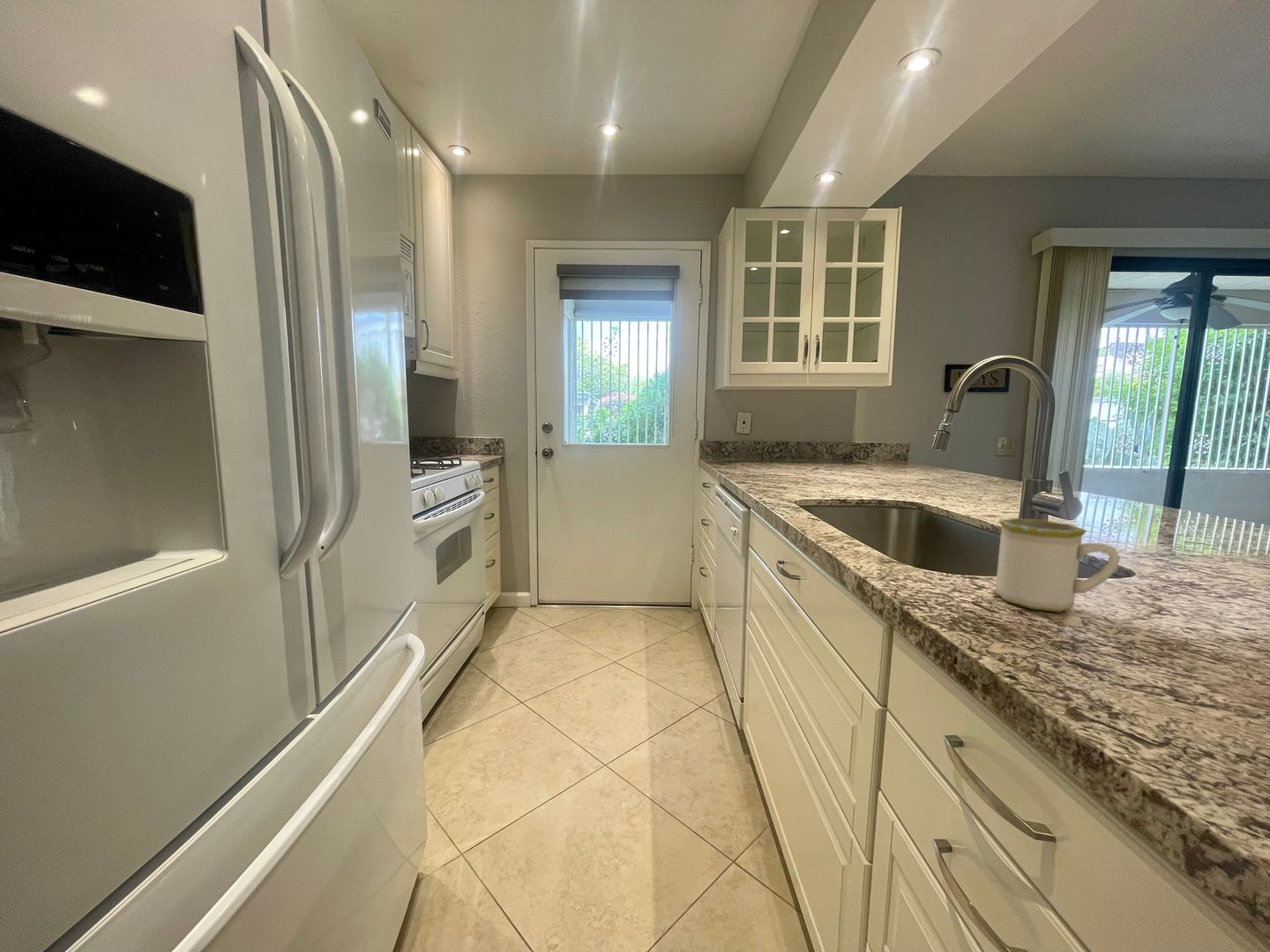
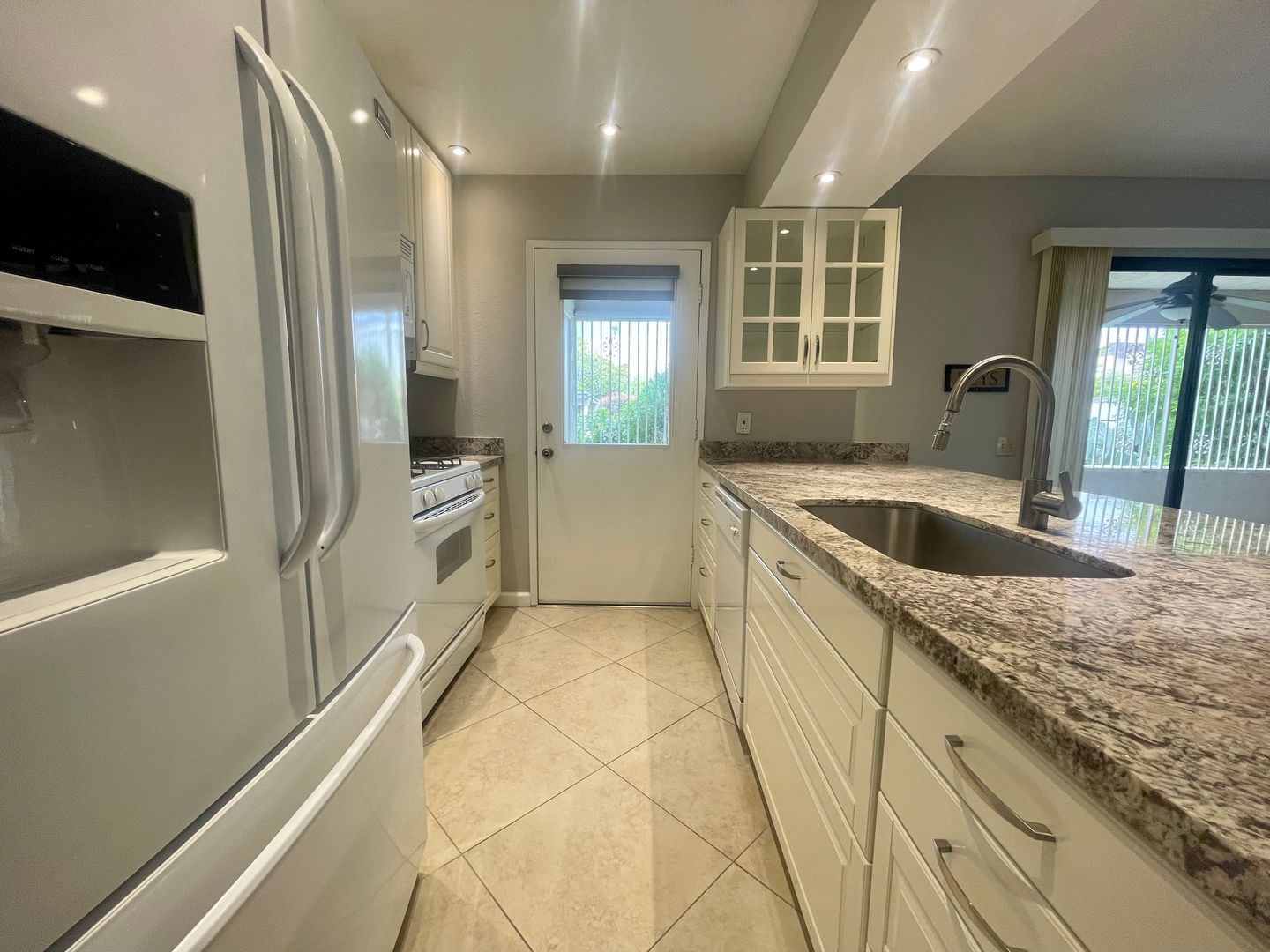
- mug [994,517,1121,614]
